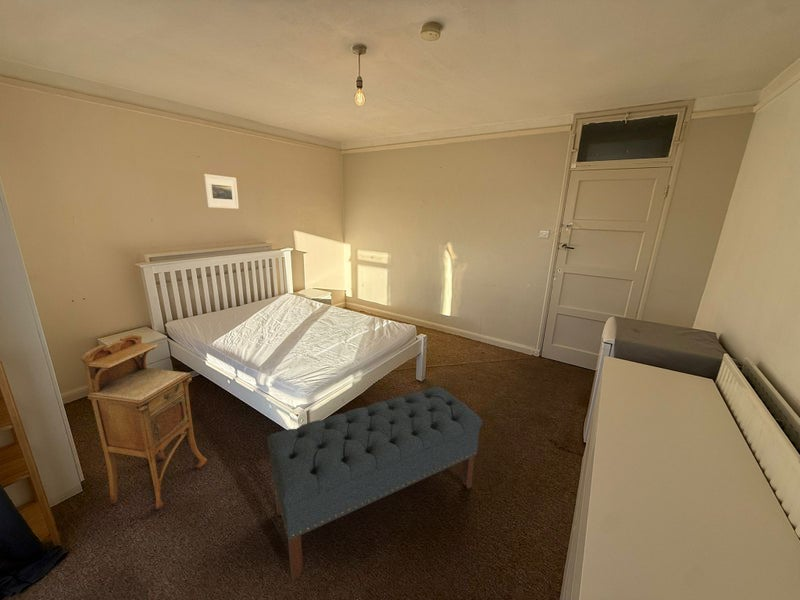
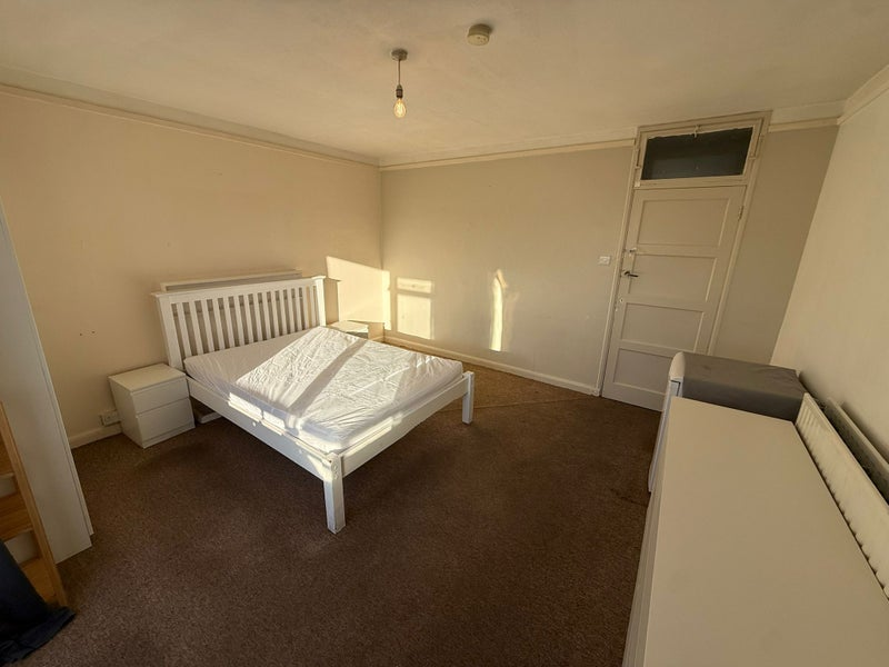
- bench [266,385,484,581]
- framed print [202,173,240,210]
- nightstand [80,334,208,510]
